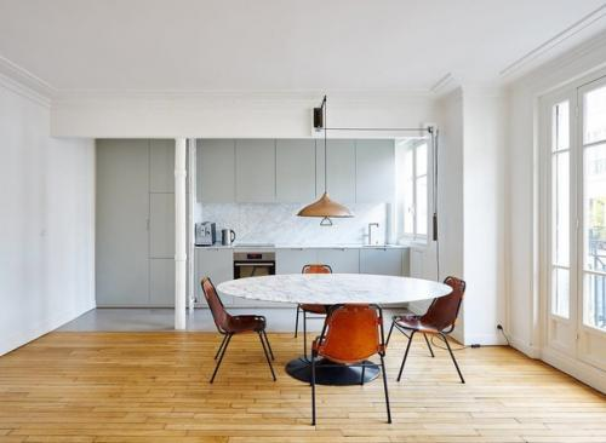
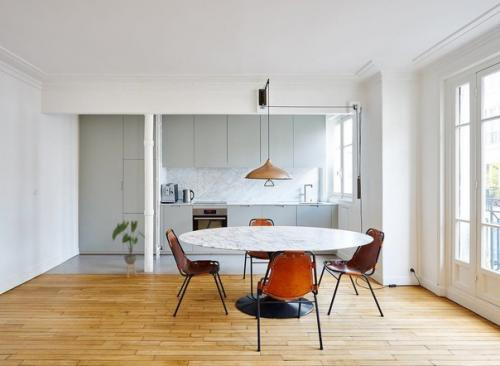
+ house plant [111,220,147,279]
